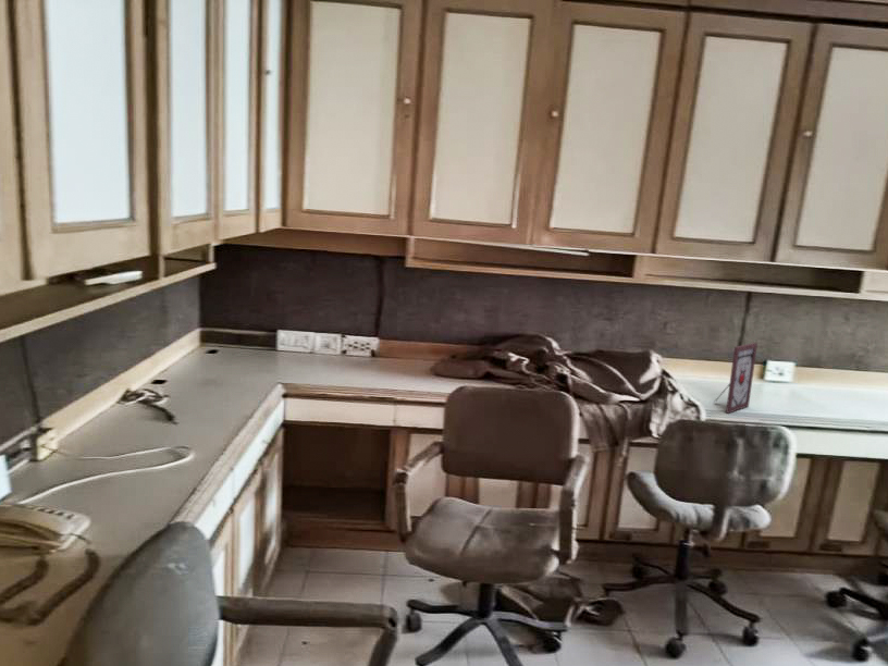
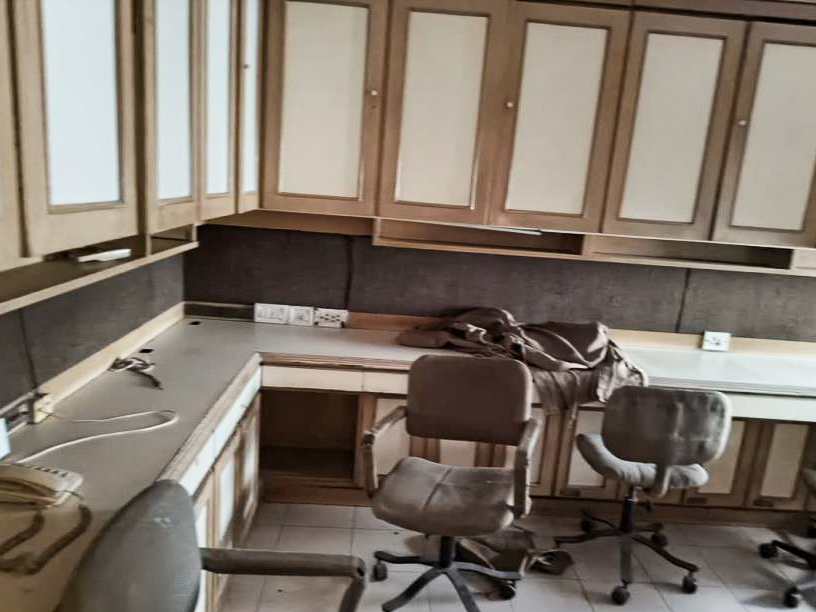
- picture frame [714,342,758,415]
